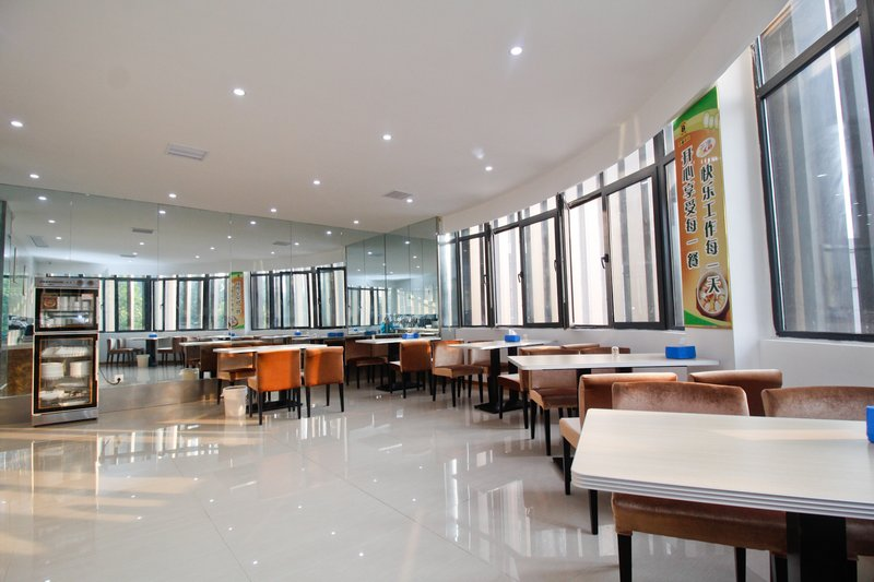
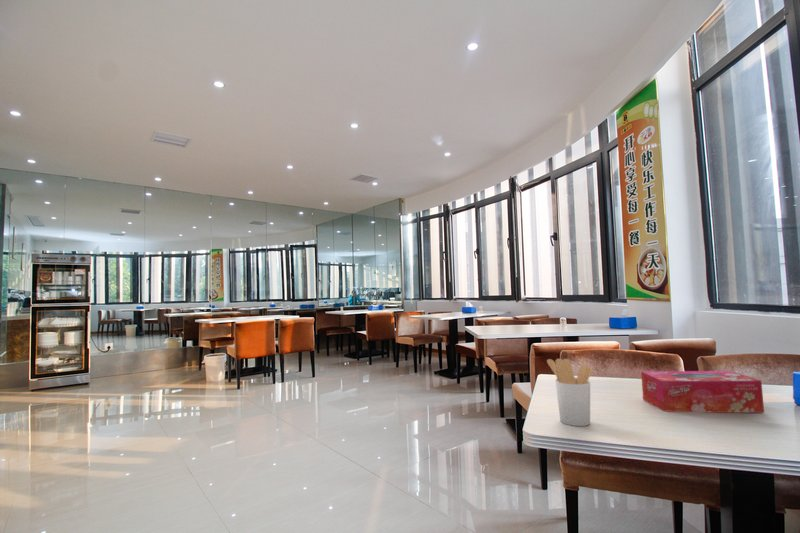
+ tissue box [640,370,765,414]
+ utensil holder [546,358,593,427]
